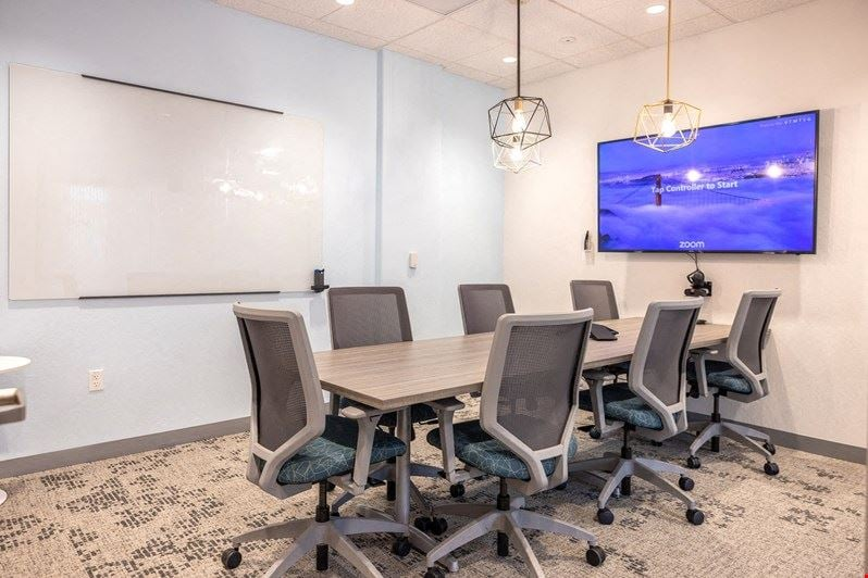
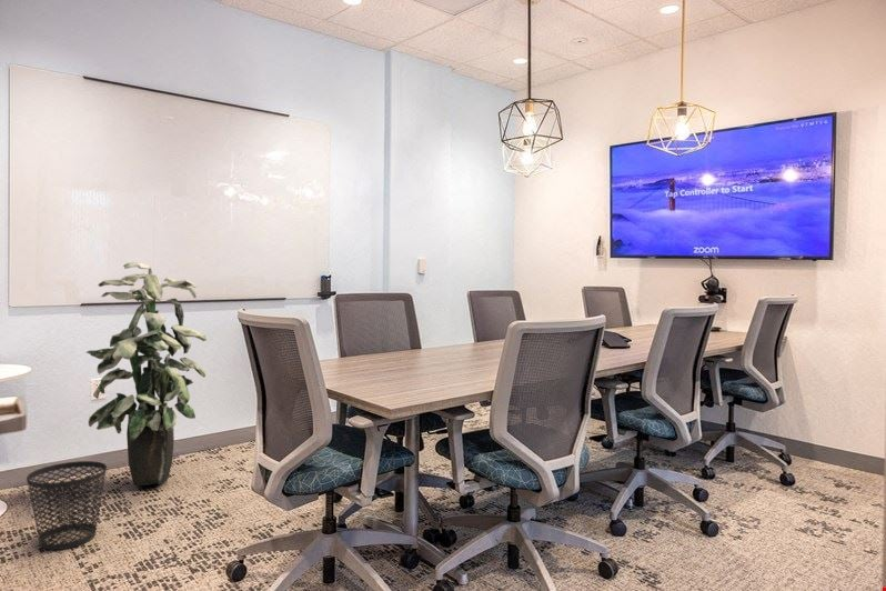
+ wastebasket [26,460,108,551]
+ indoor plant [85,261,208,487]
